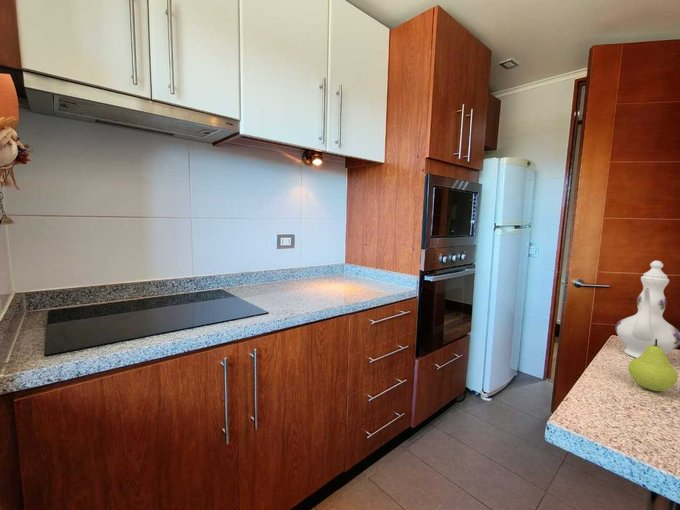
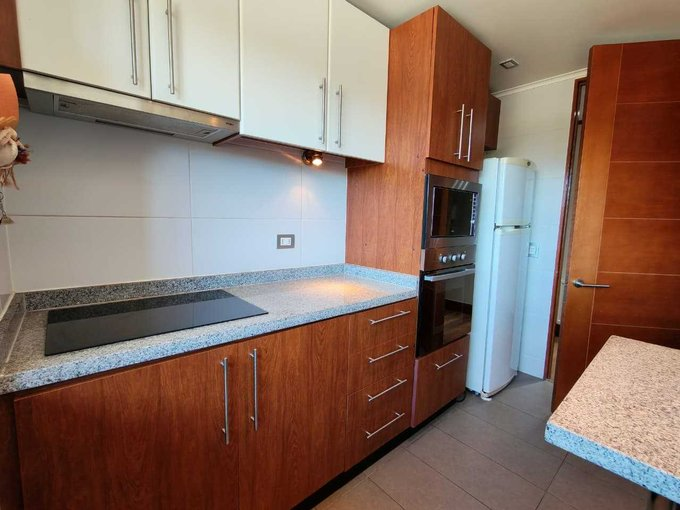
- fruit [627,339,679,392]
- chinaware [614,260,680,358]
